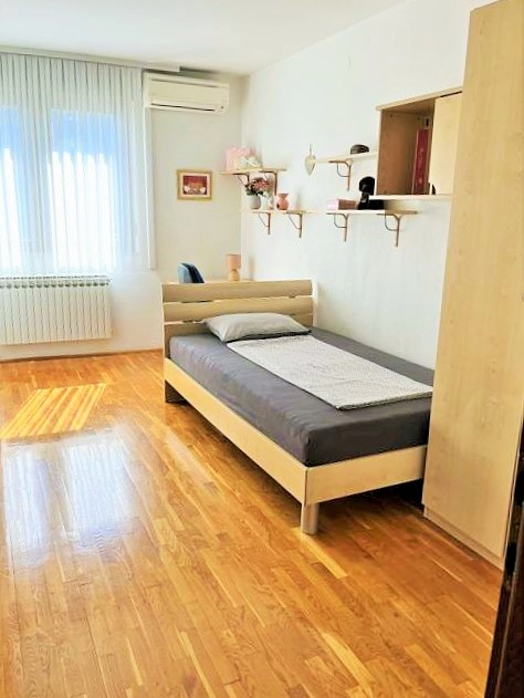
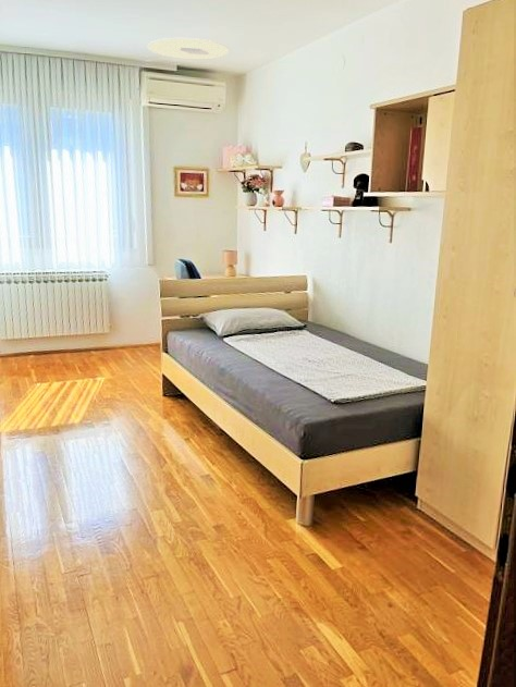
+ ceiling light [147,37,231,61]
